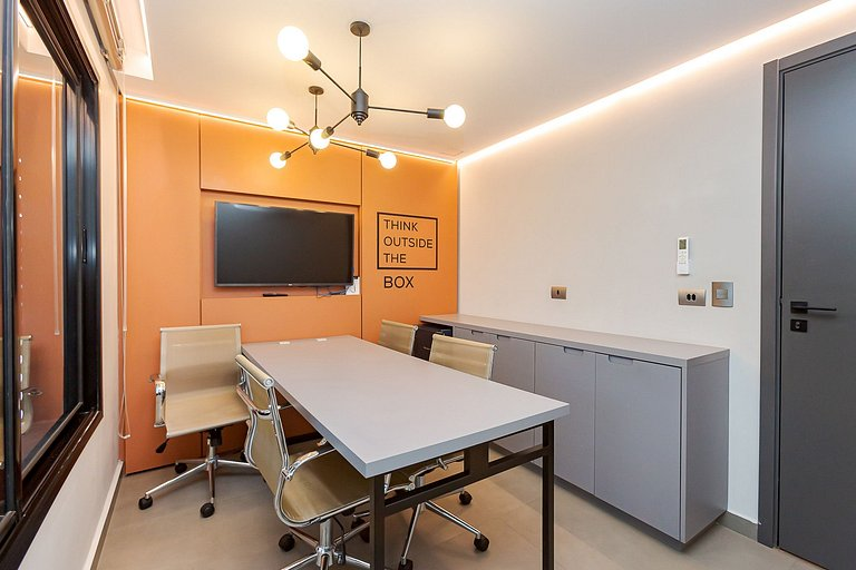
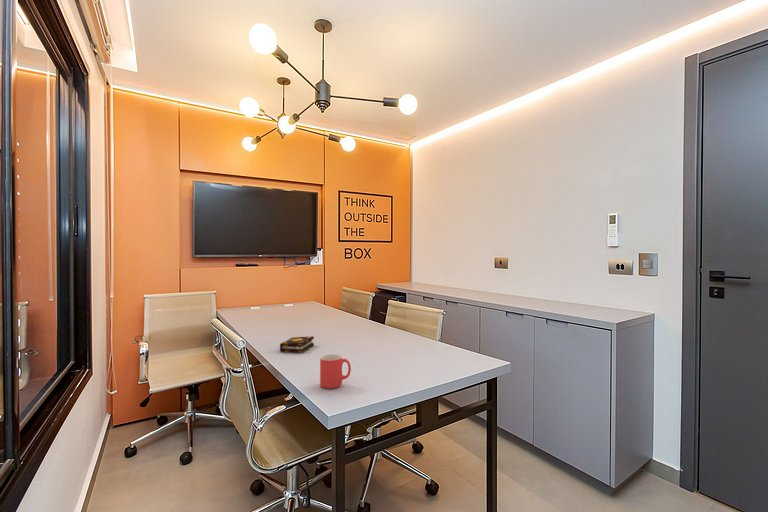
+ mug [319,353,352,389]
+ book [279,335,315,354]
